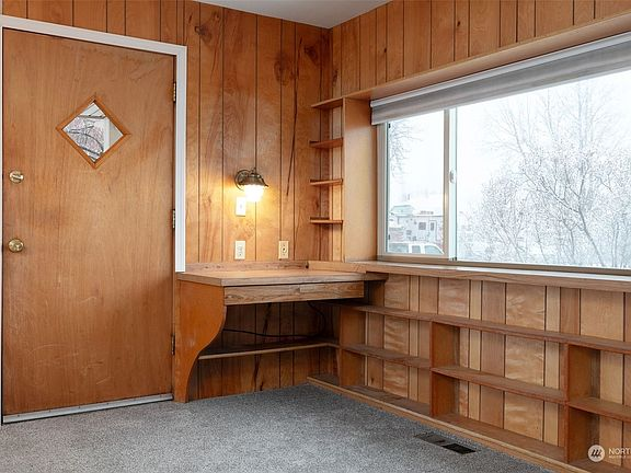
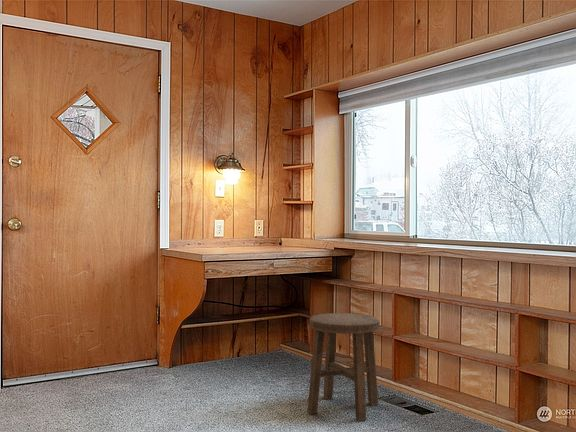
+ stool [306,312,380,422]
